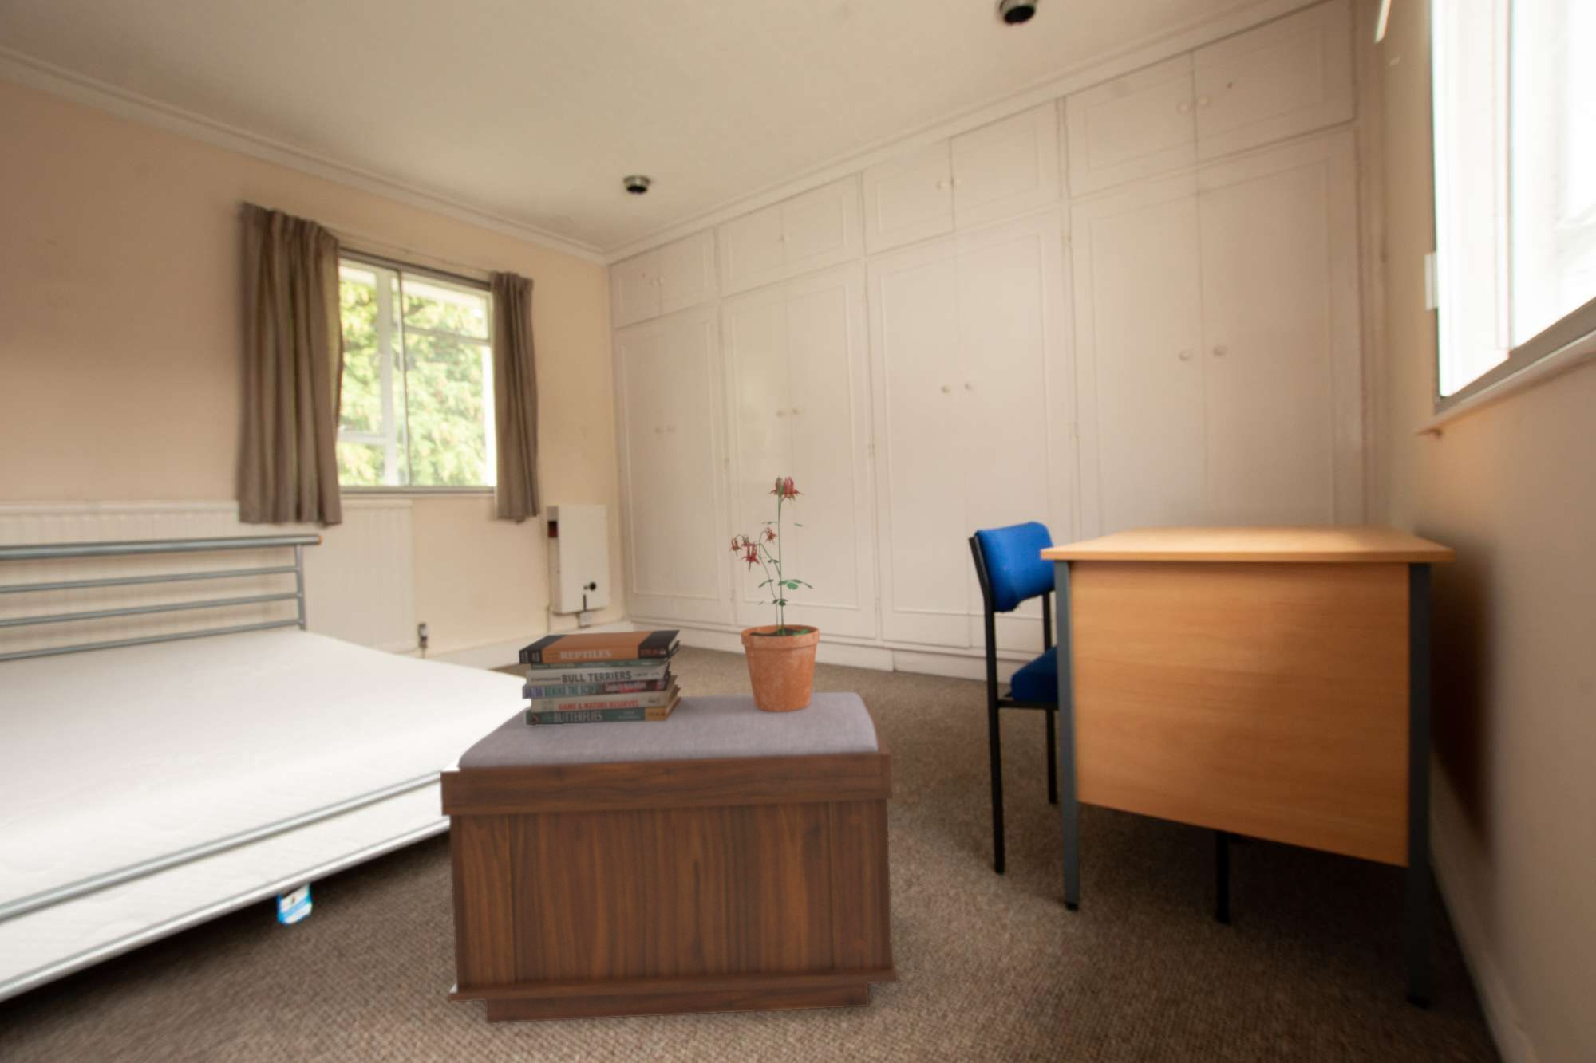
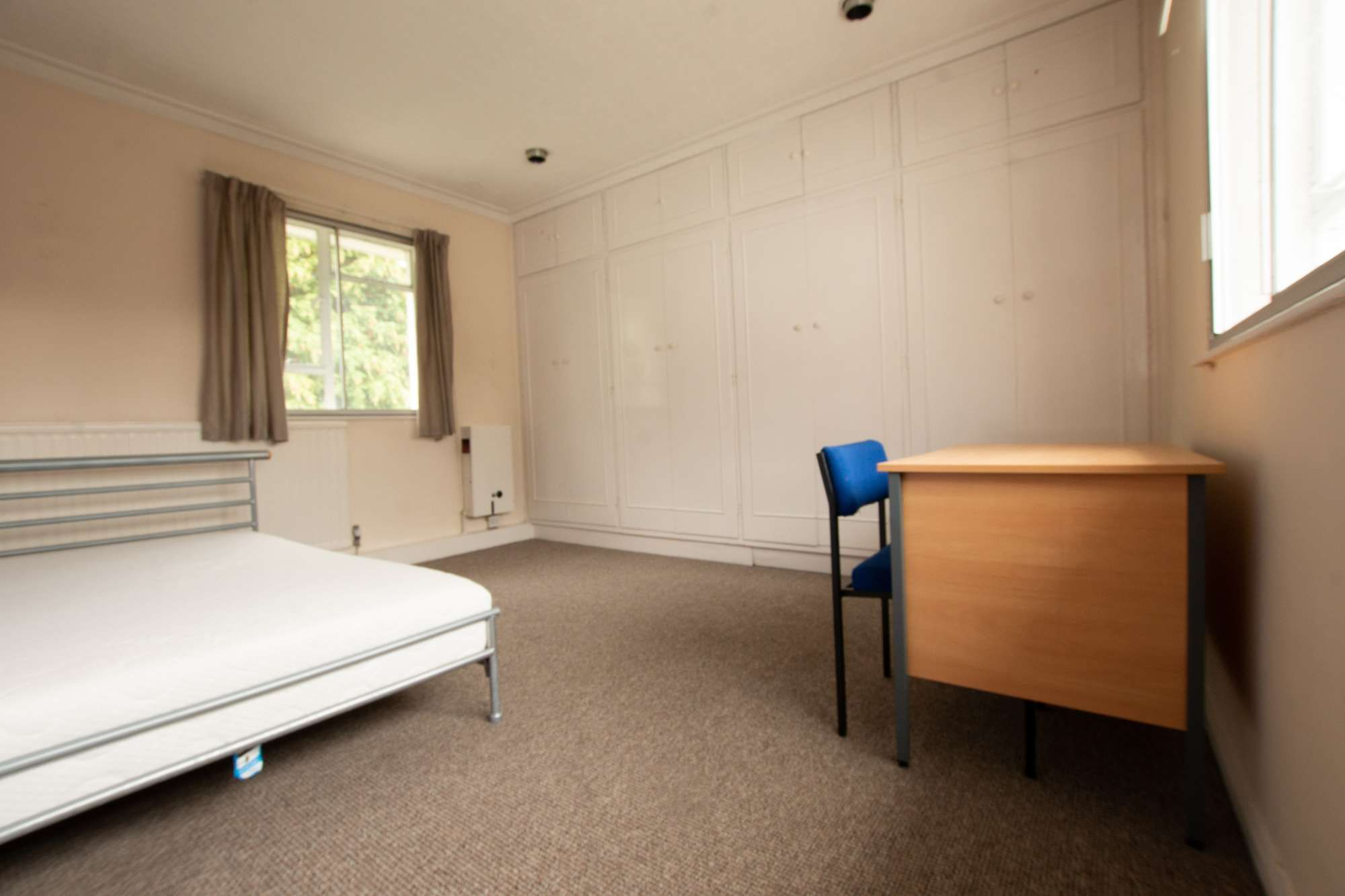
- bench [439,690,899,1024]
- potted plant [729,476,820,712]
- book stack [517,629,682,725]
